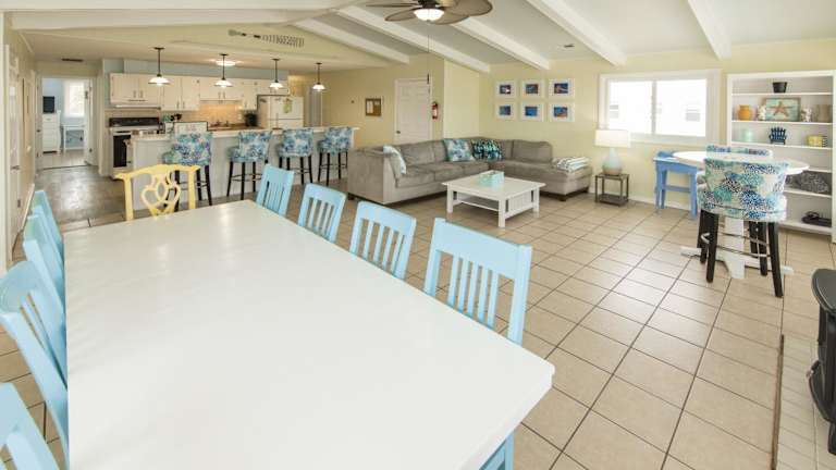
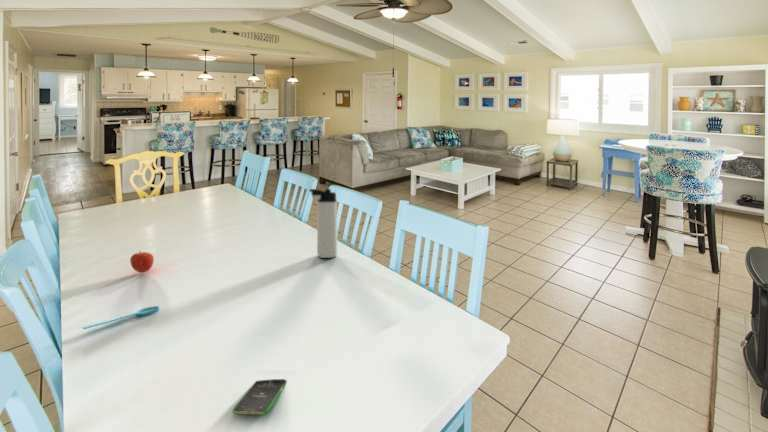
+ fruit [129,250,155,273]
+ spoon [81,305,160,330]
+ smartphone [232,378,288,416]
+ thermos bottle [309,188,338,259]
